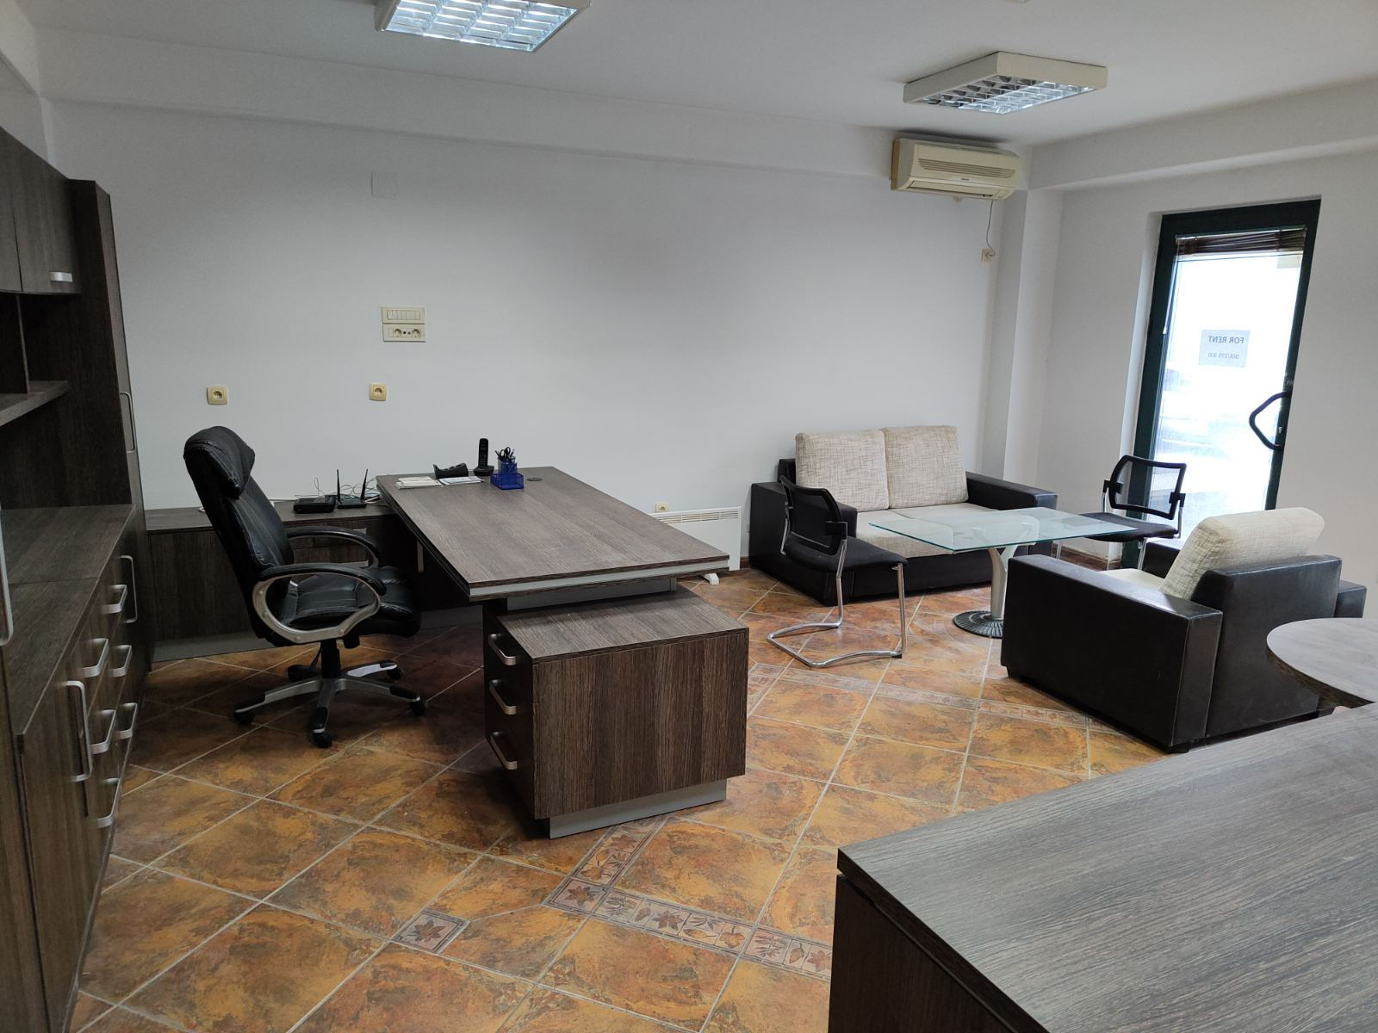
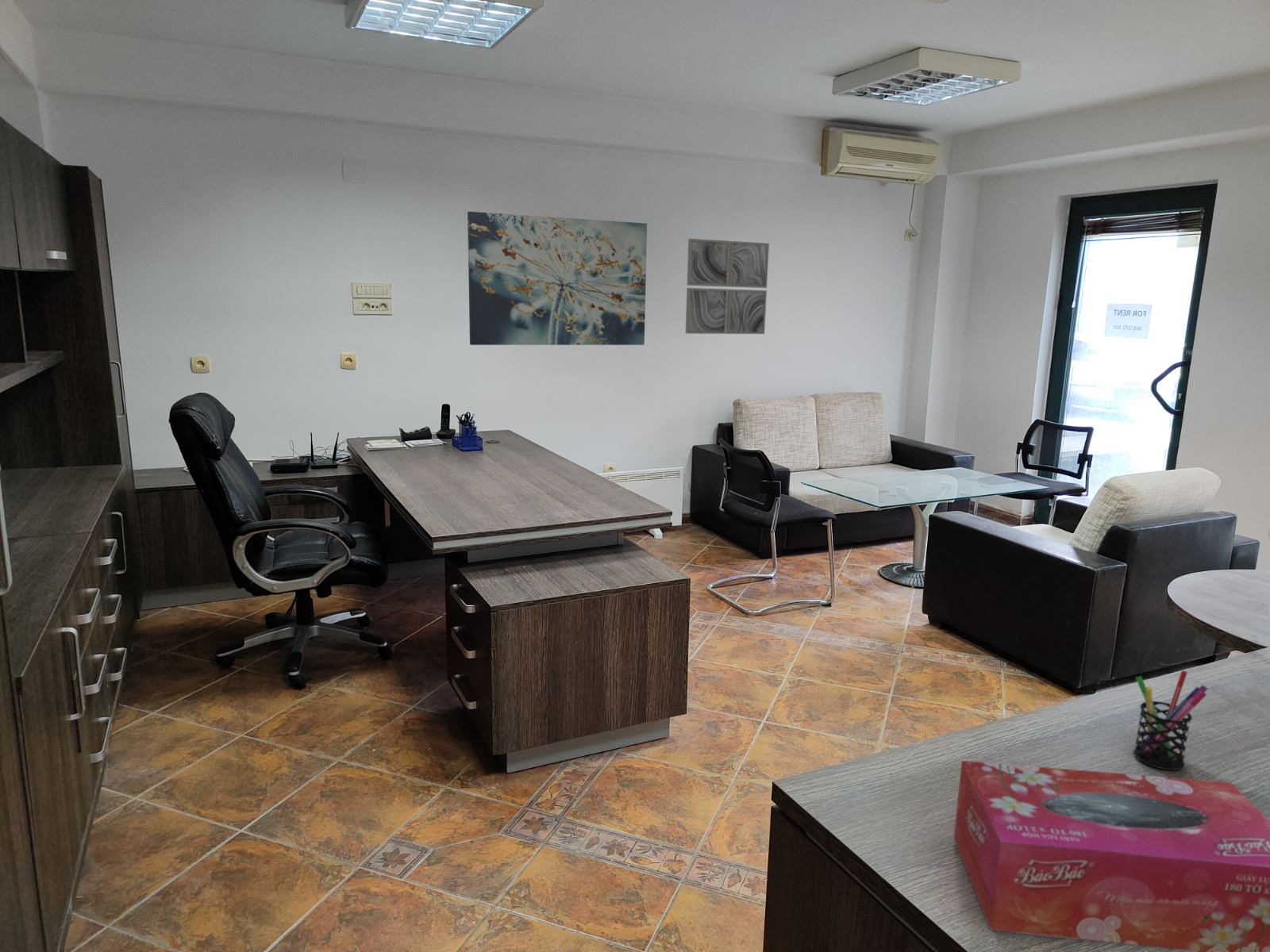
+ wall art [467,211,648,346]
+ tissue box [952,760,1270,952]
+ wall art [685,238,770,335]
+ pen holder [1133,670,1208,771]
